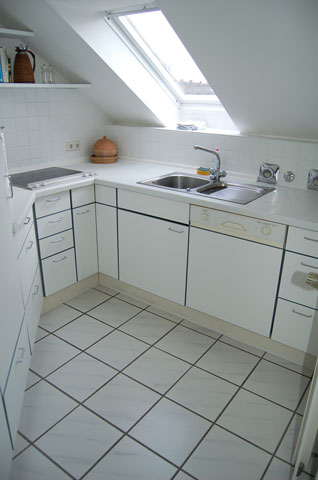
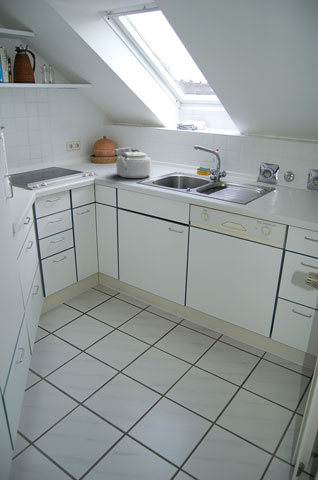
+ kettle [114,147,152,179]
